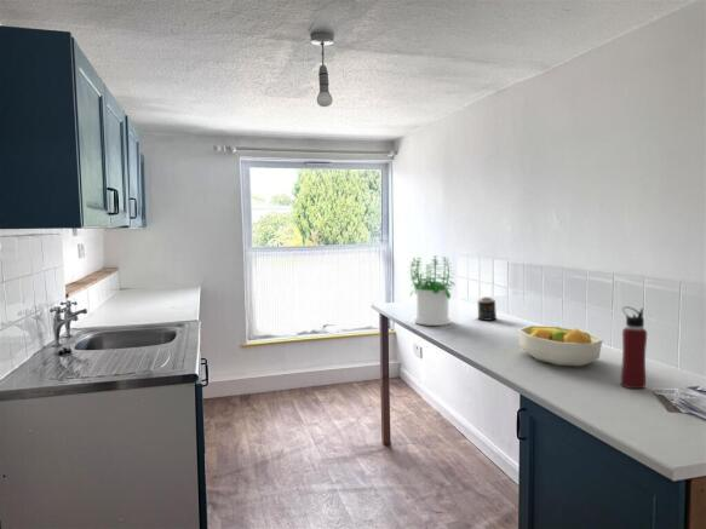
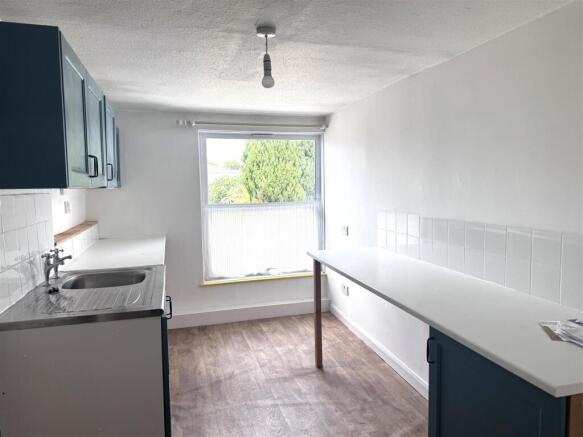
- water bottle [620,306,648,390]
- potted plant [403,254,457,327]
- candle [476,297,498,322]
- fruit bowl [517,324,604,368]
